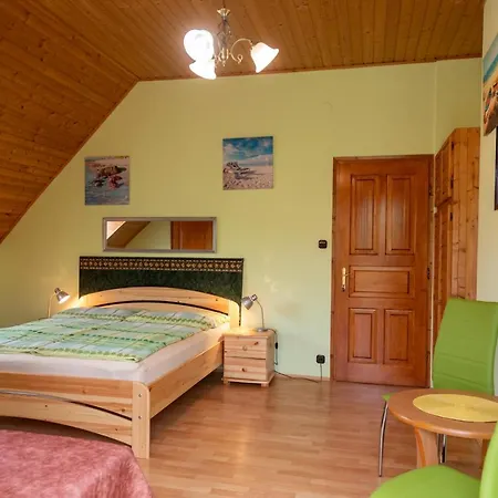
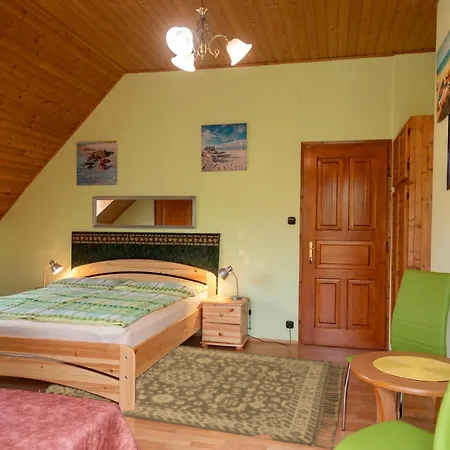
+ rug [38,344,345,450]
